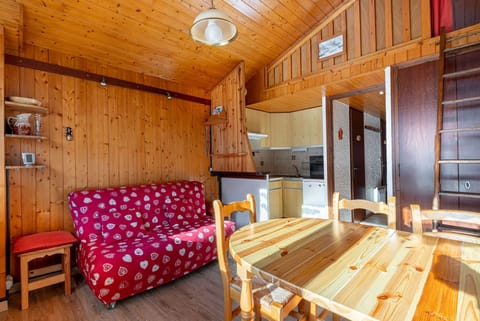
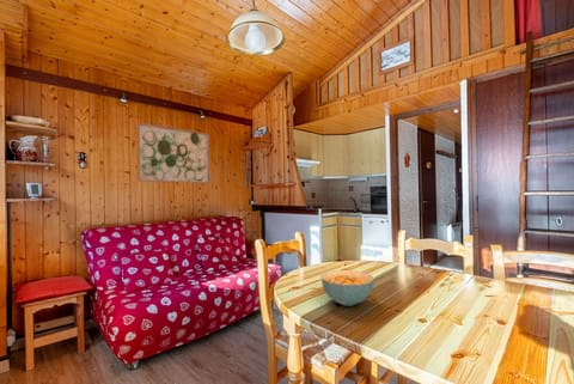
+ cereal bowl [319,269,375,307]
+ wall art [136,121,212,184]
